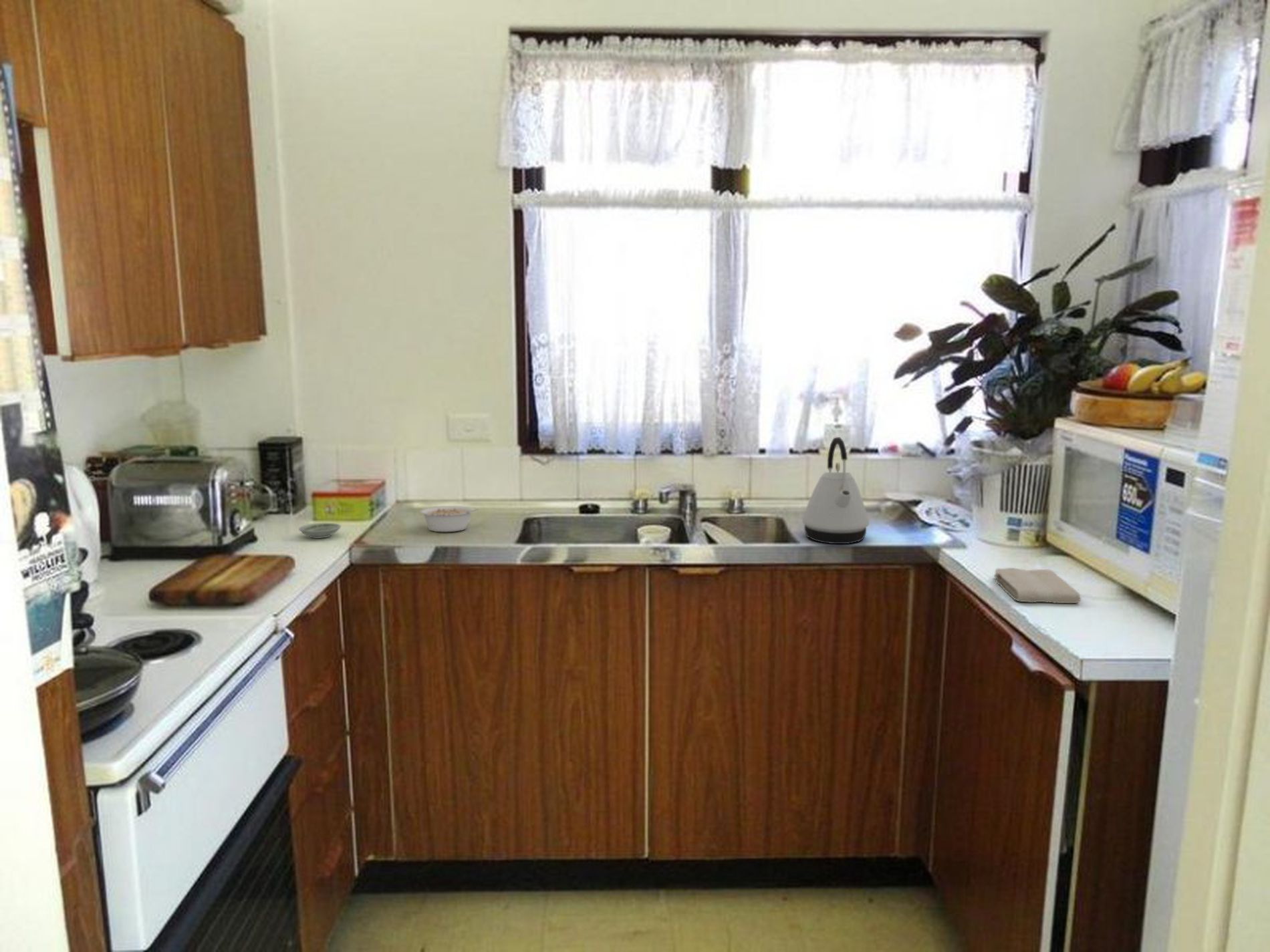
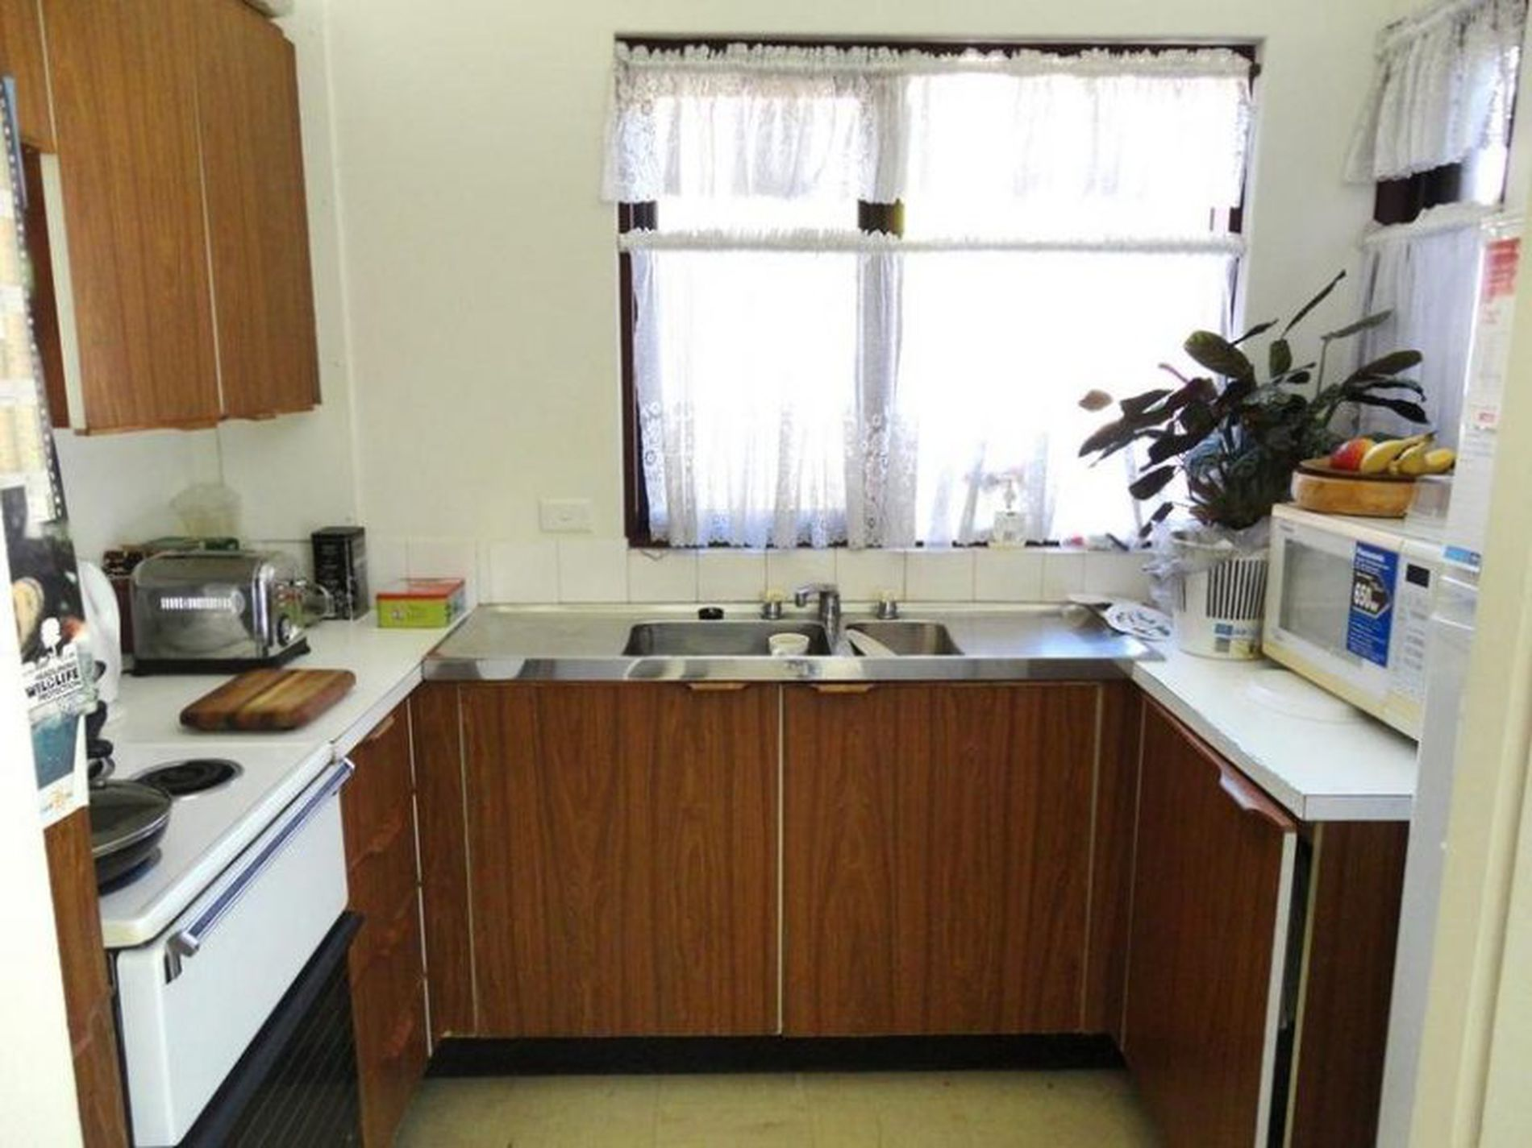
- kettle [801,436,870,544]
- saucer [298,522,342,539]
- legume [419,505,478,532]
- washcloth [993,567,1082,604]
